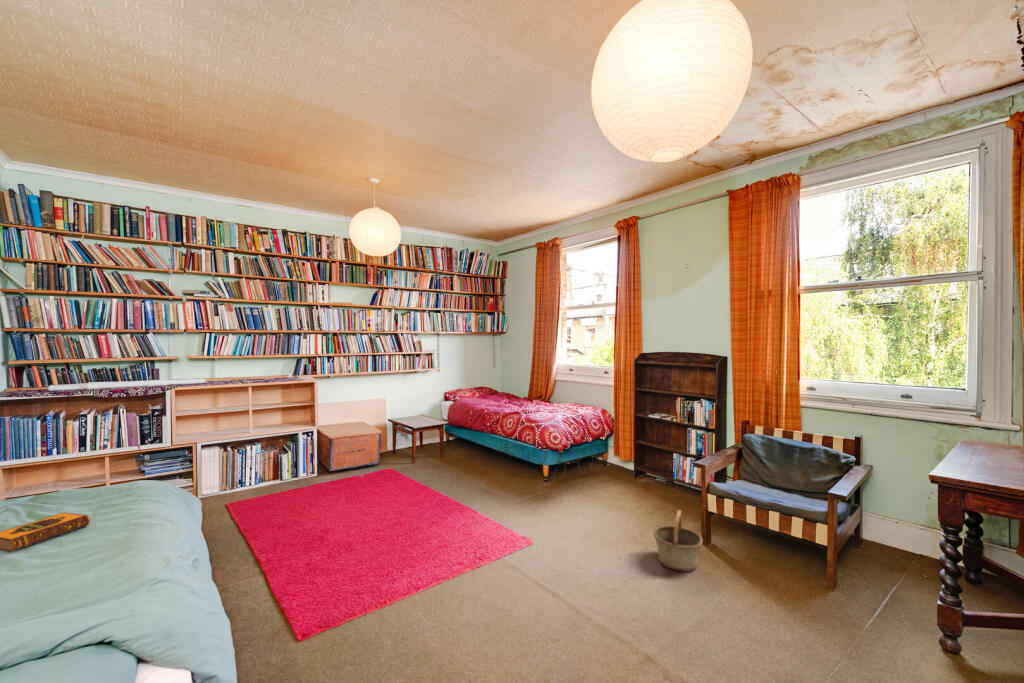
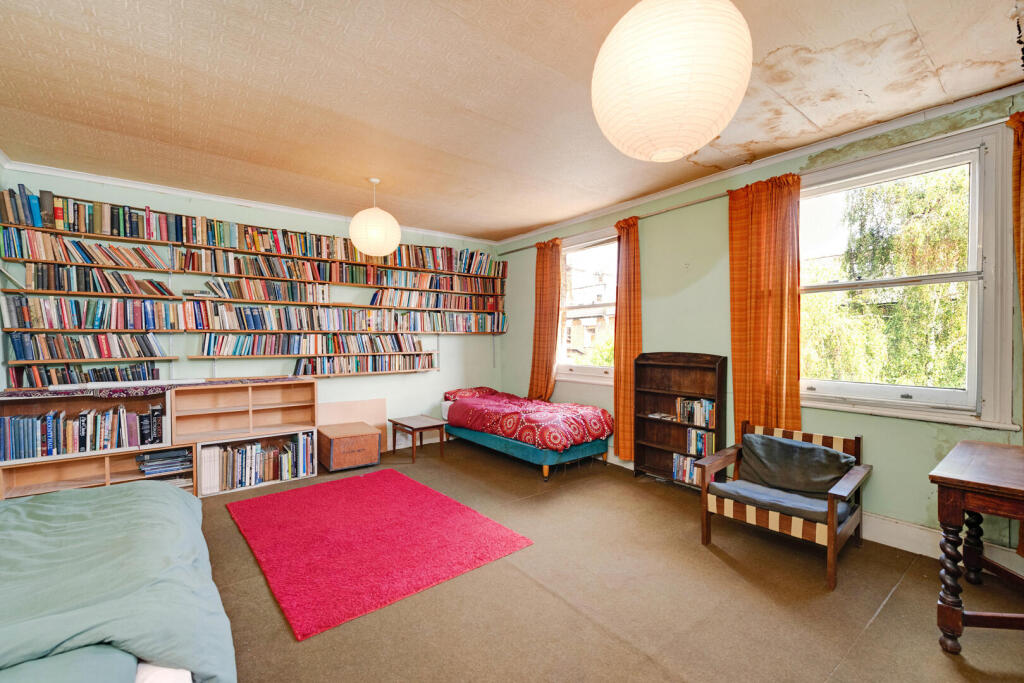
- basket [652,509,704,573]
- hardback book [0,511,91,553]
